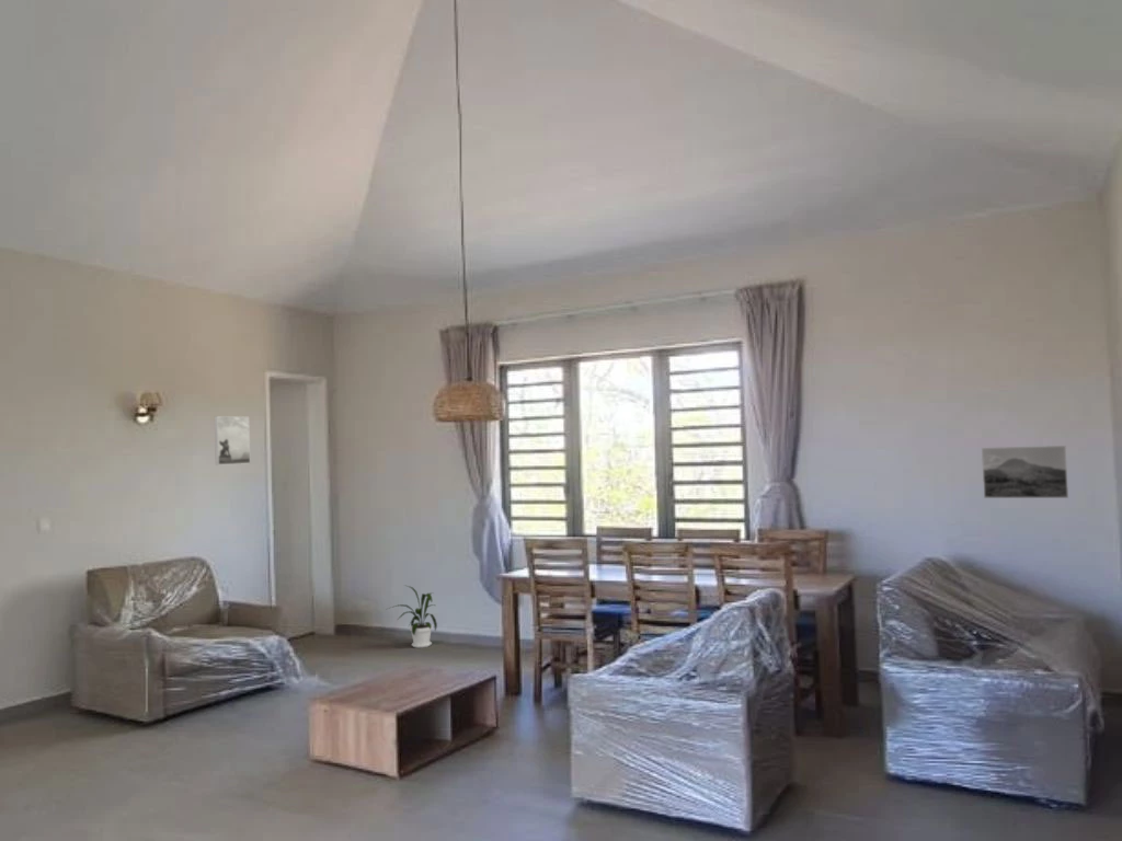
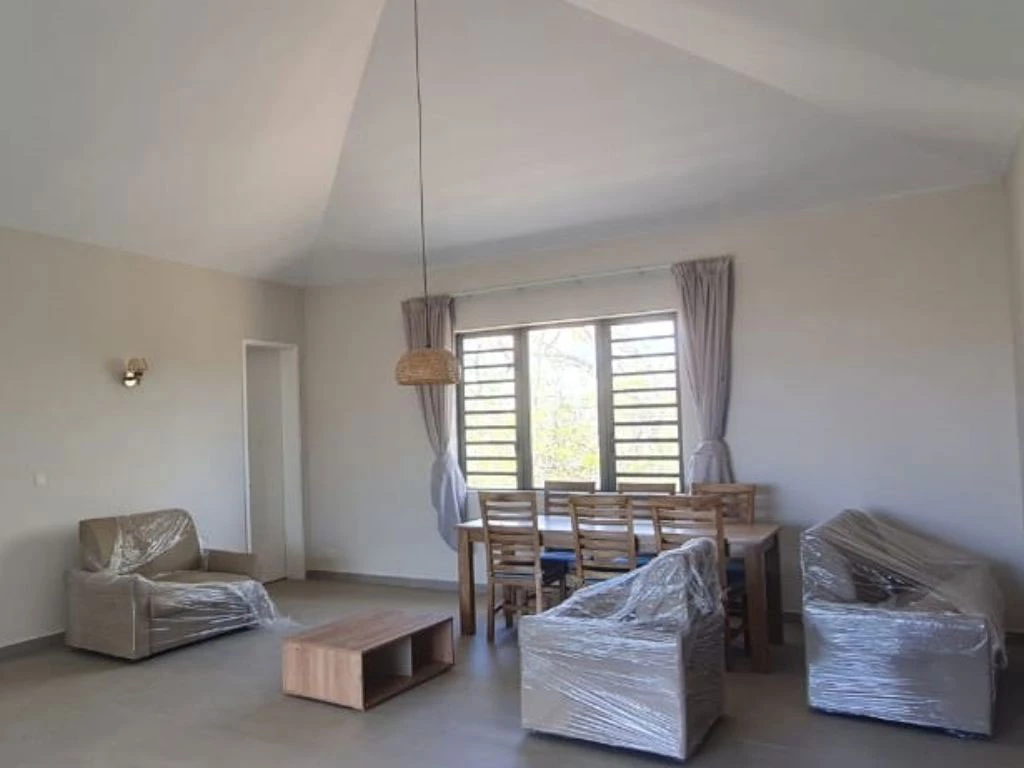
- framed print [981,445,1069,499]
- house plant [387,584,438,649]
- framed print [214,415,251,466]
